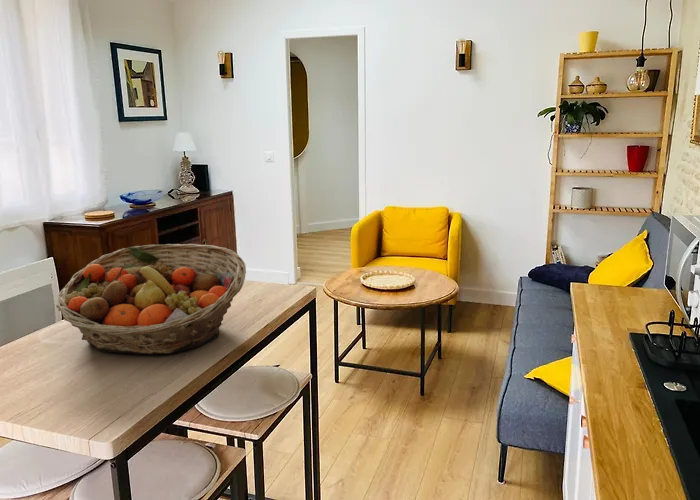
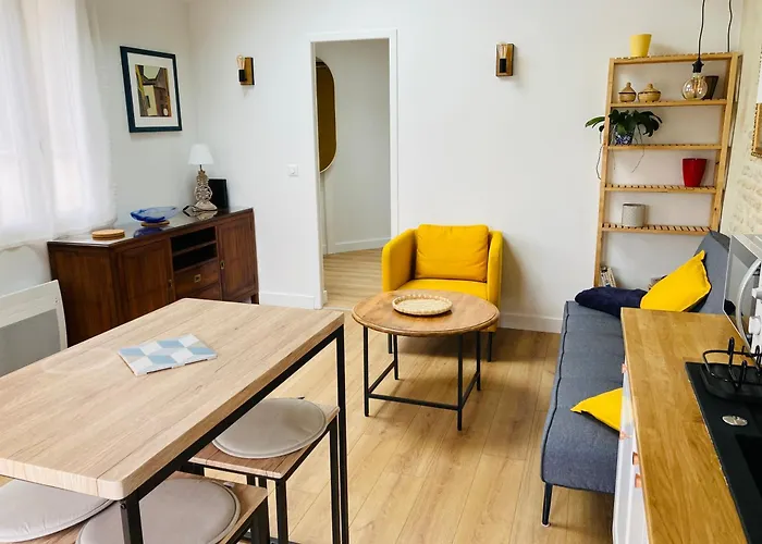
- fruit basket [55,243,247,355]
